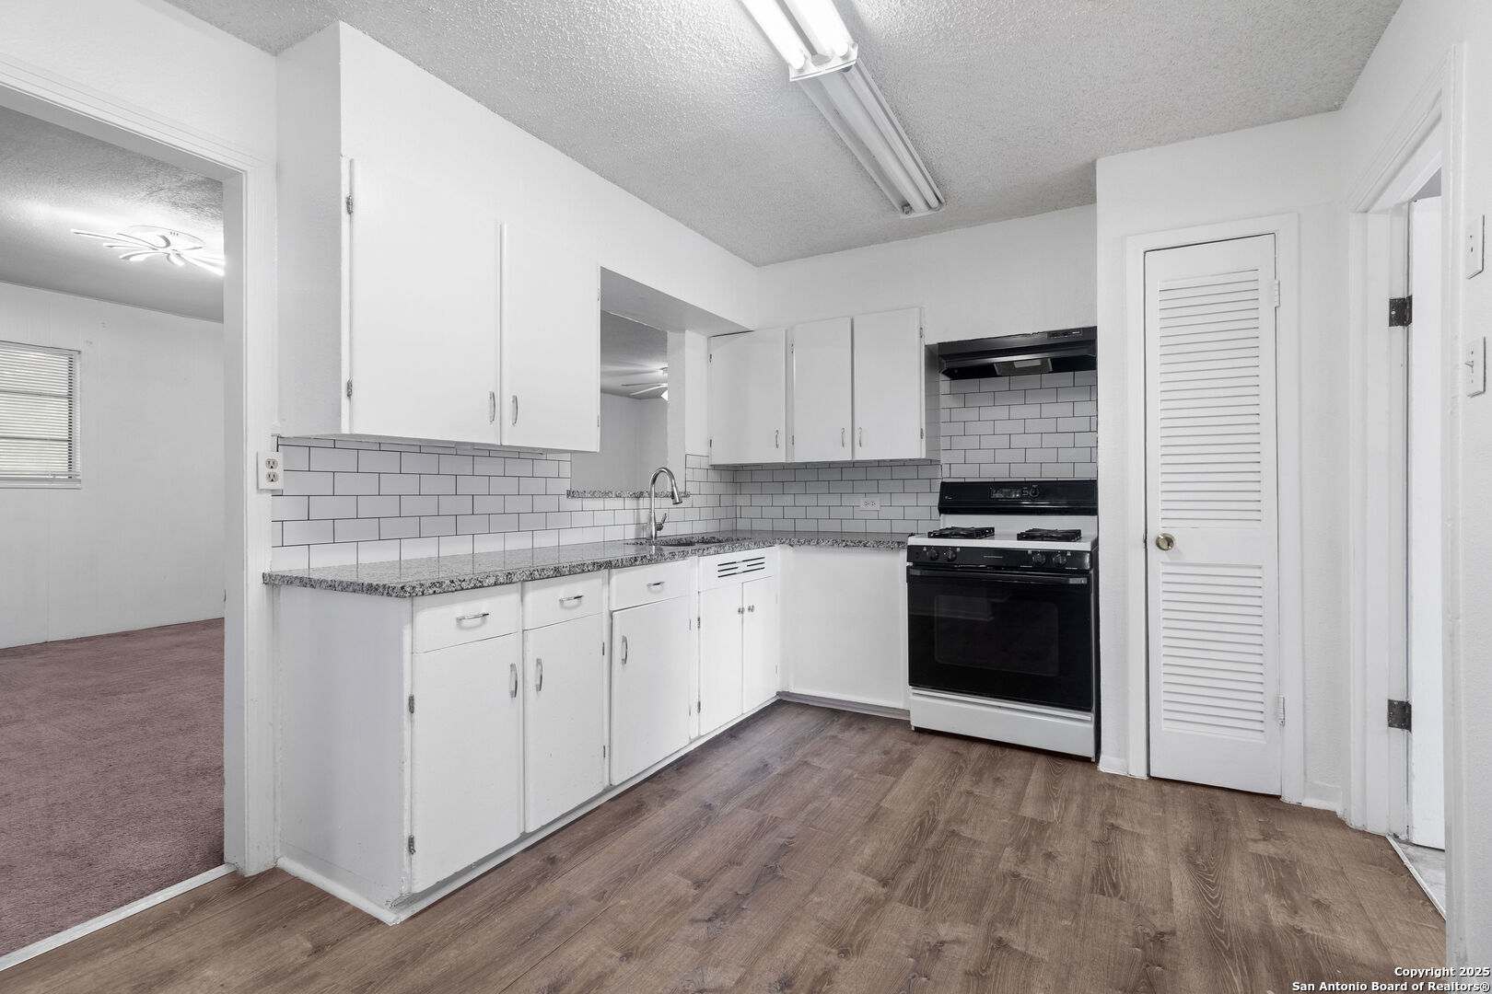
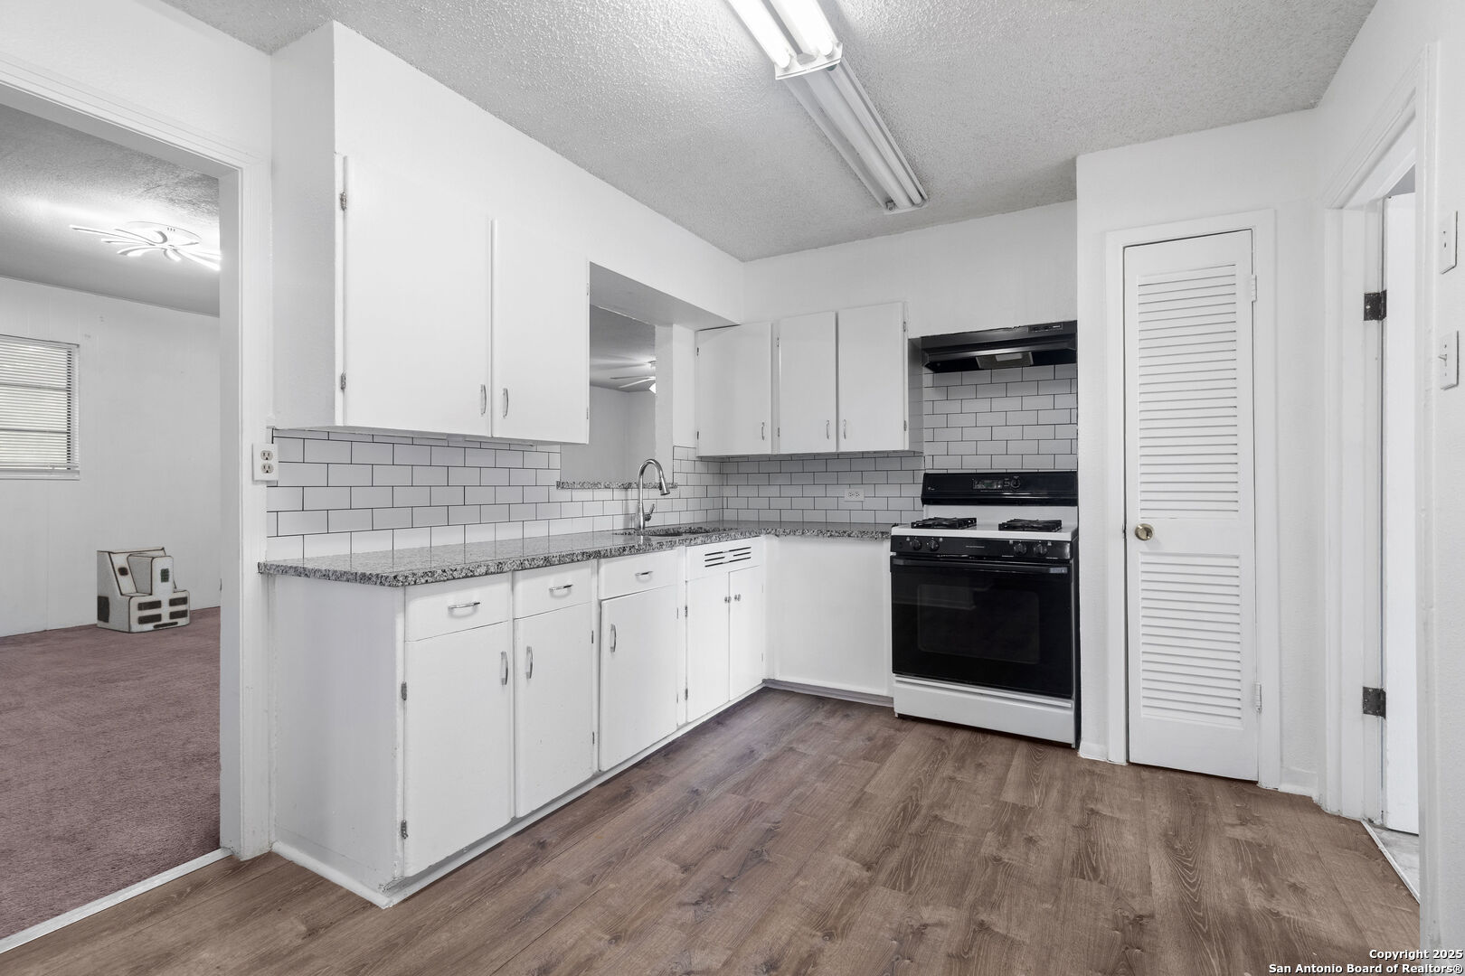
+ air purifier [96,546,191,634]
